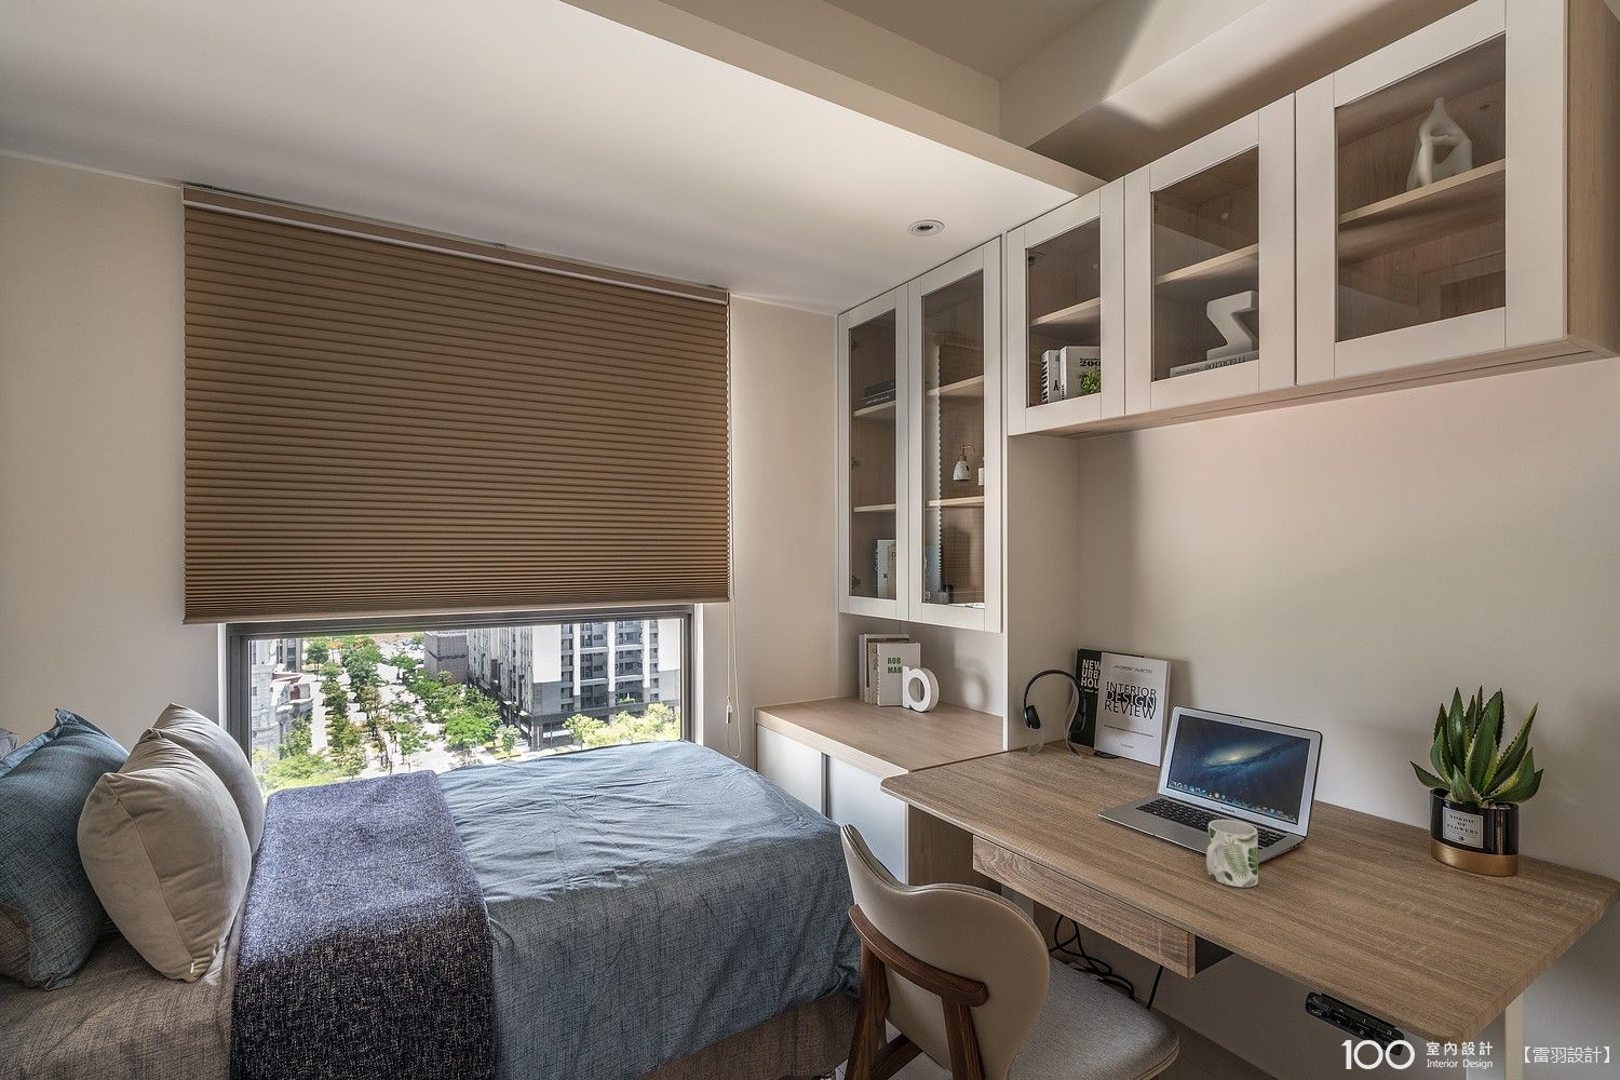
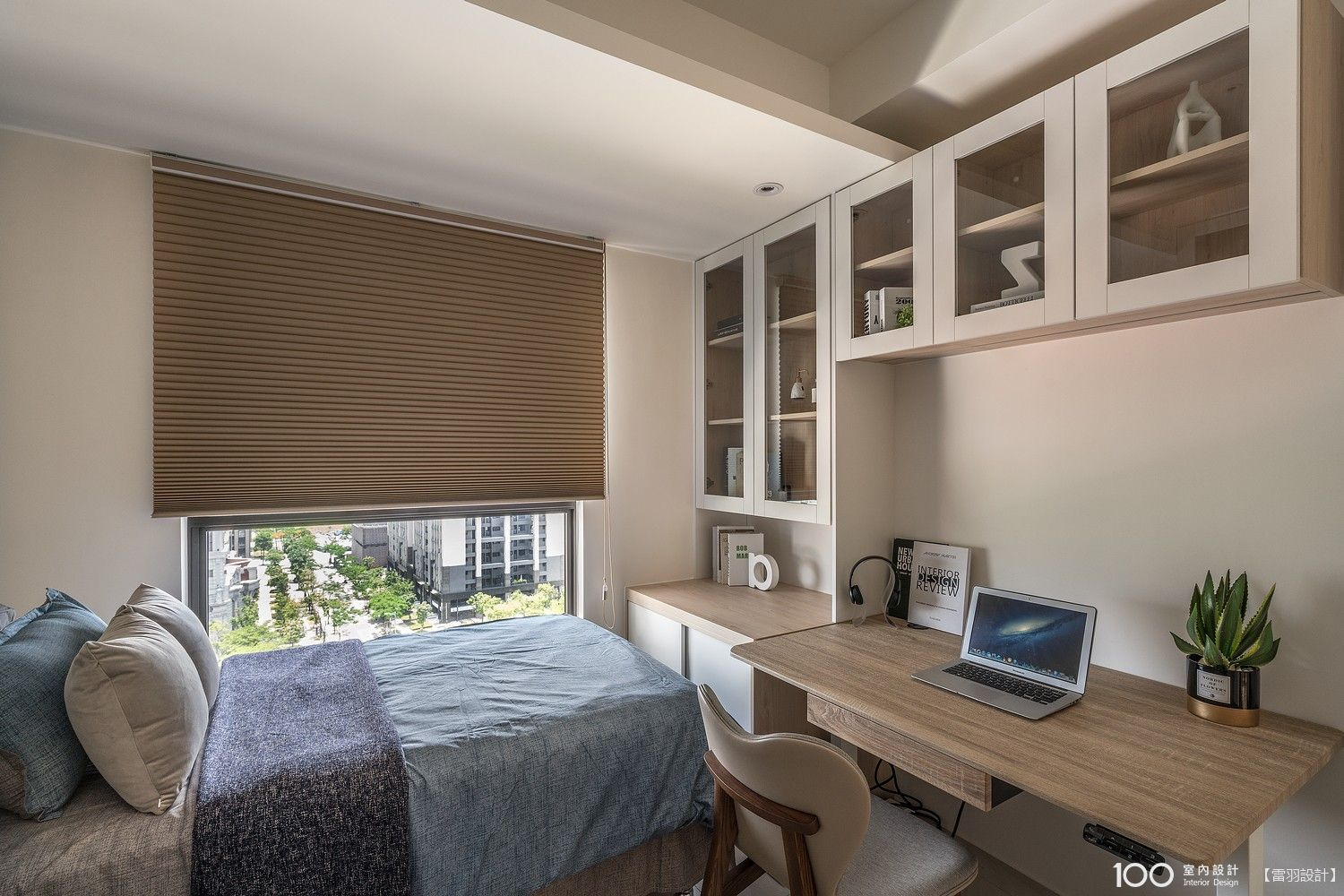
- mug [1205,818,1260,888]
